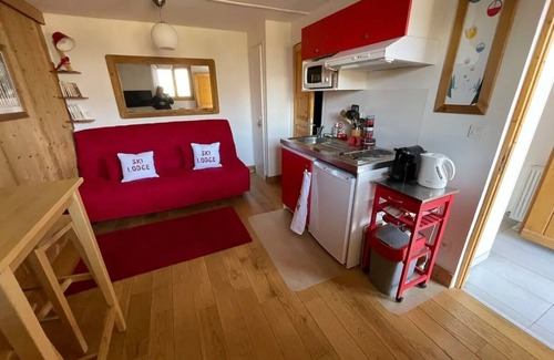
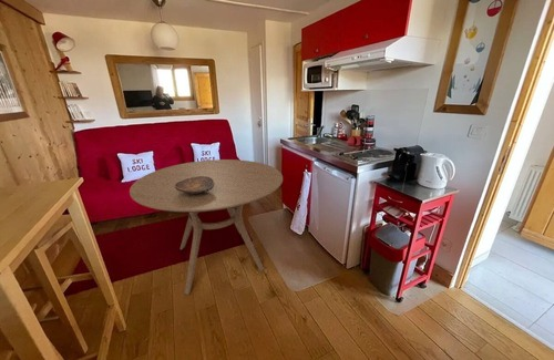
+ dining table [129,158,284,296]
+ decorative bowl [175,176,214,195]
